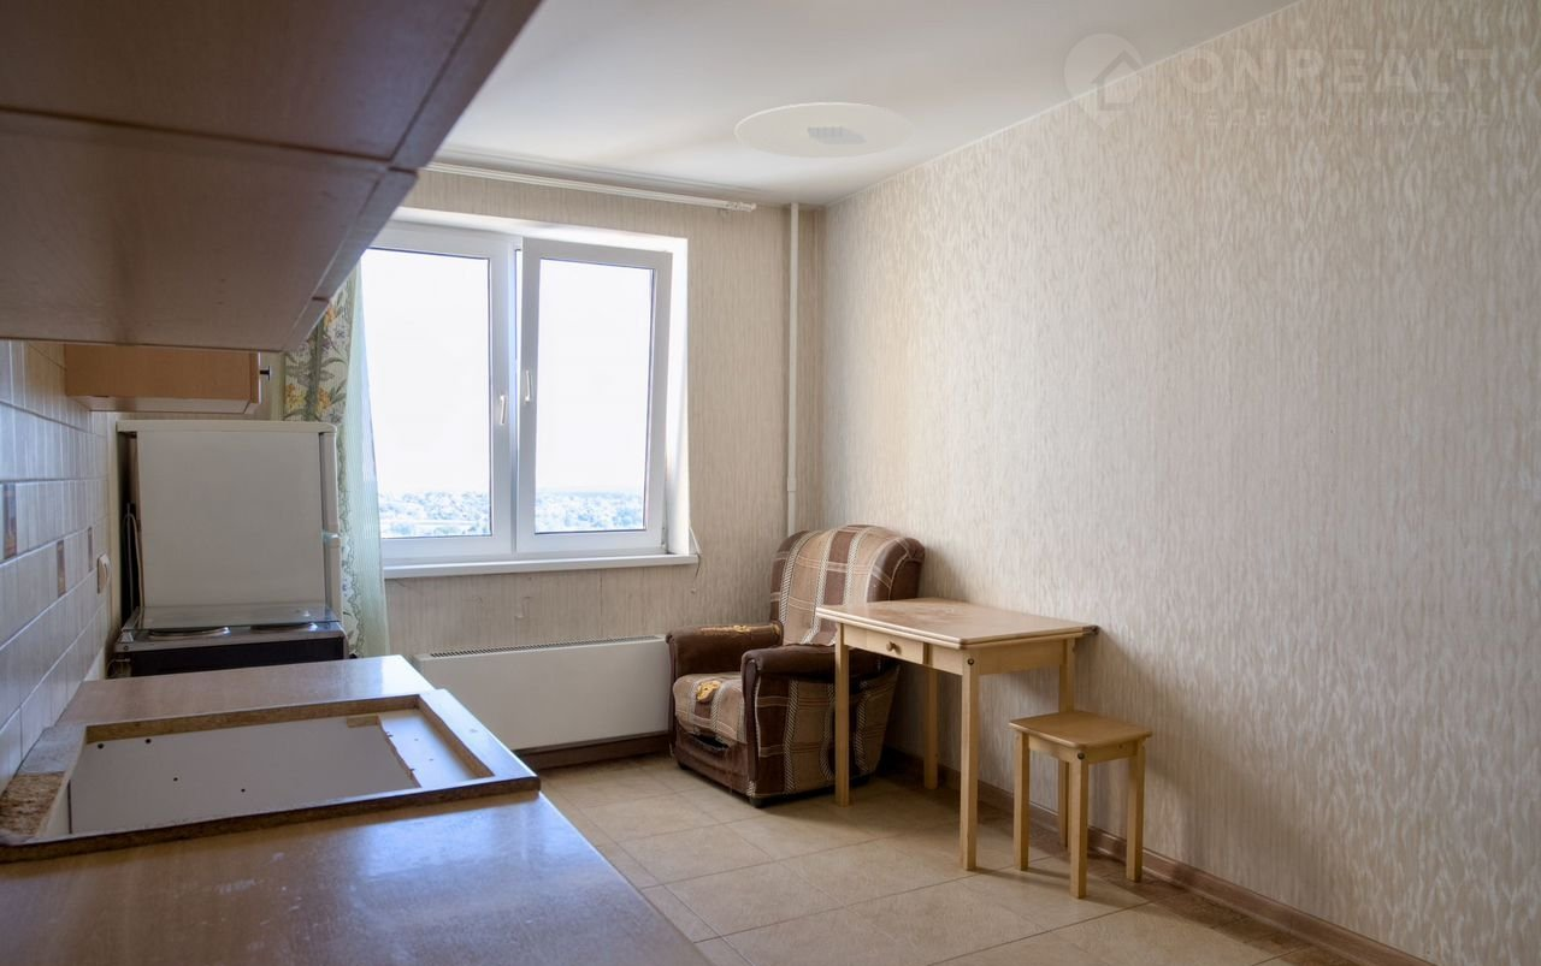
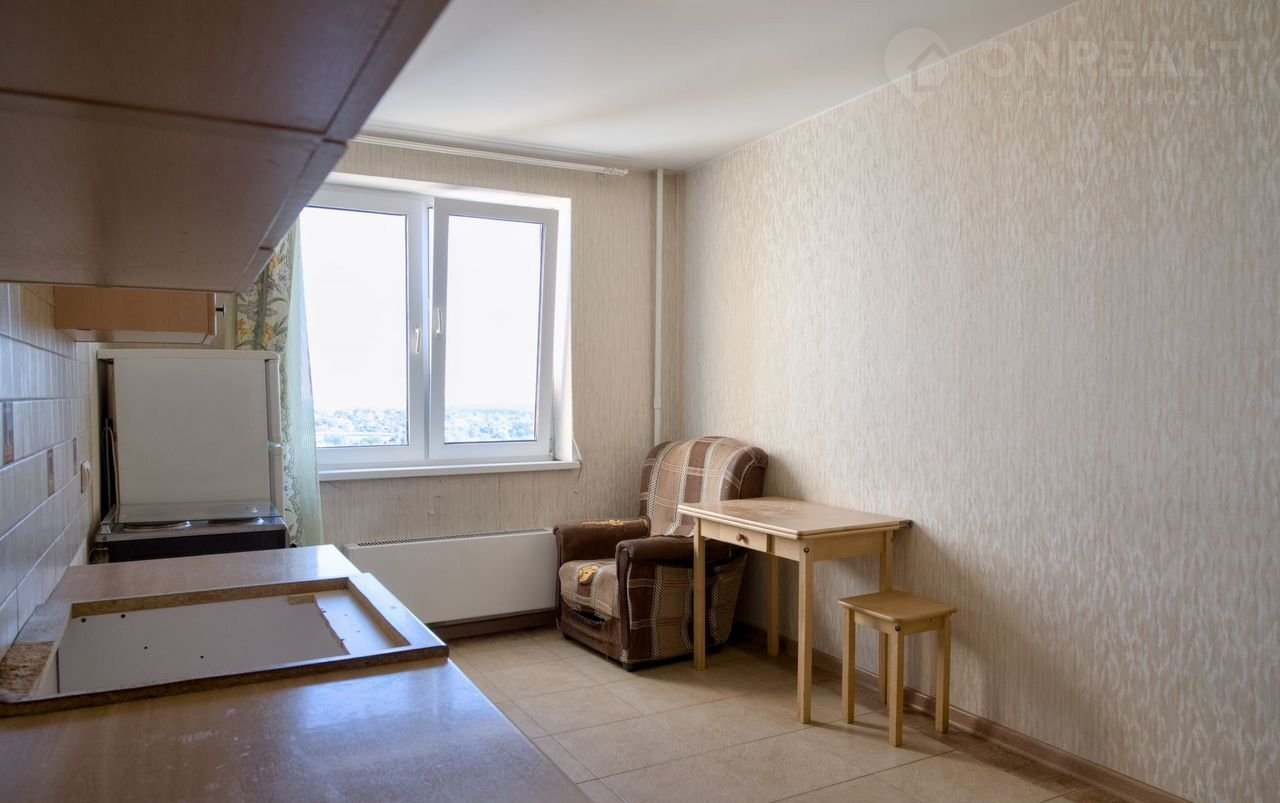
- ceiling light [733,101,917,159]
